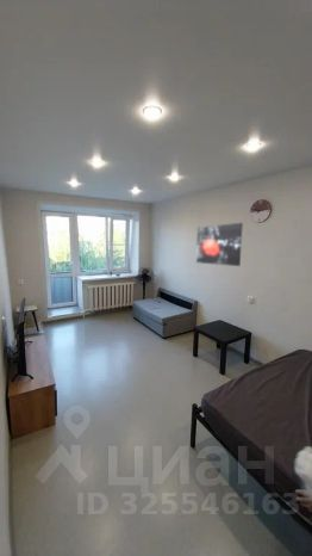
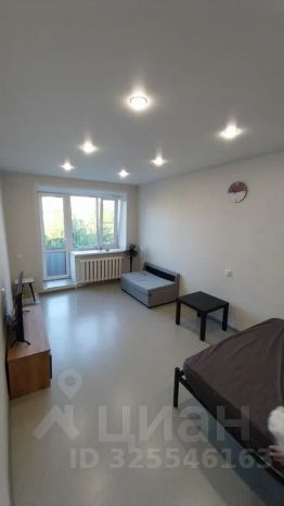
- wall art [195,222,244,267]
